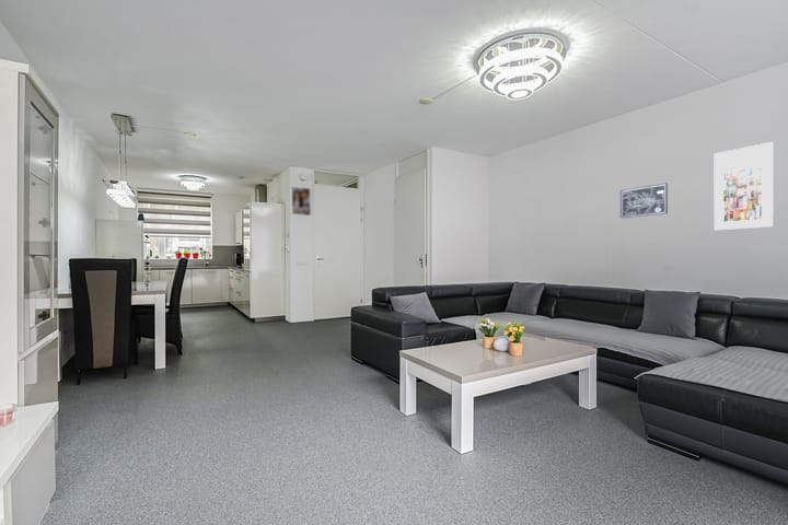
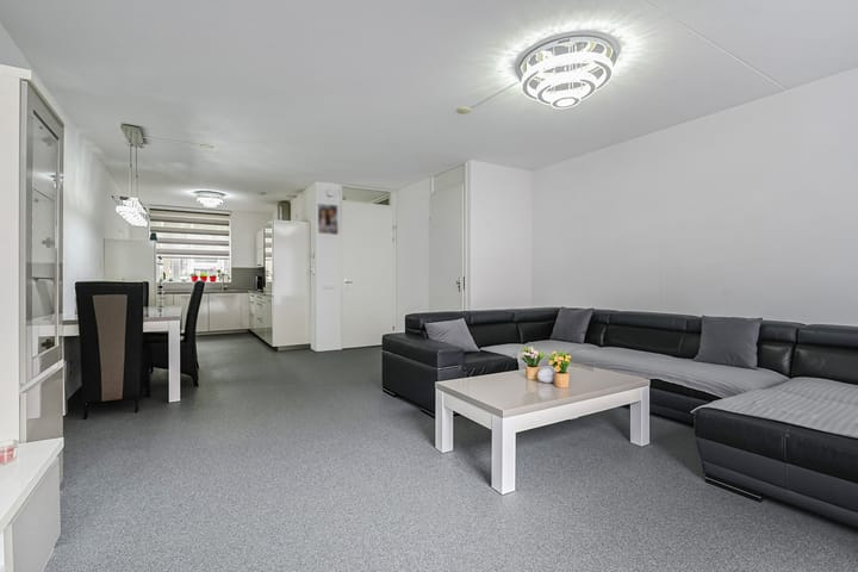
- wall art [619,182,669,220]
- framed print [714,141,775,231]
